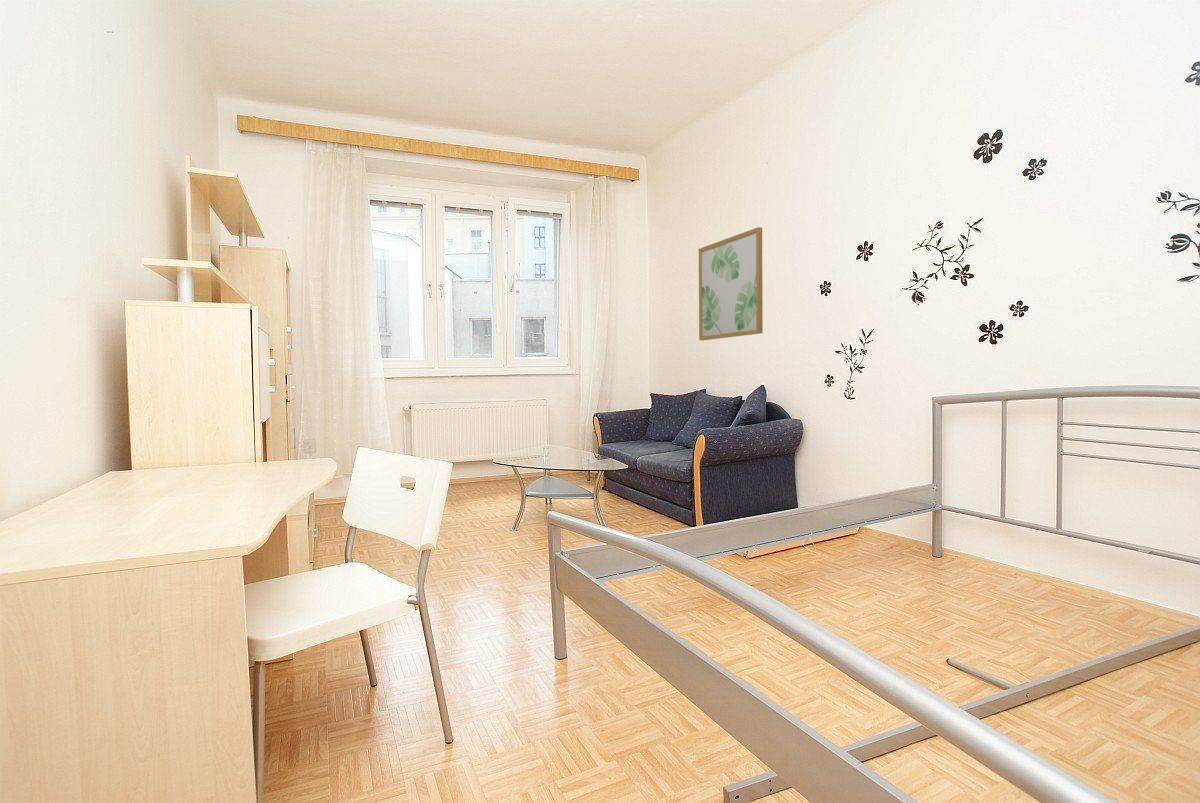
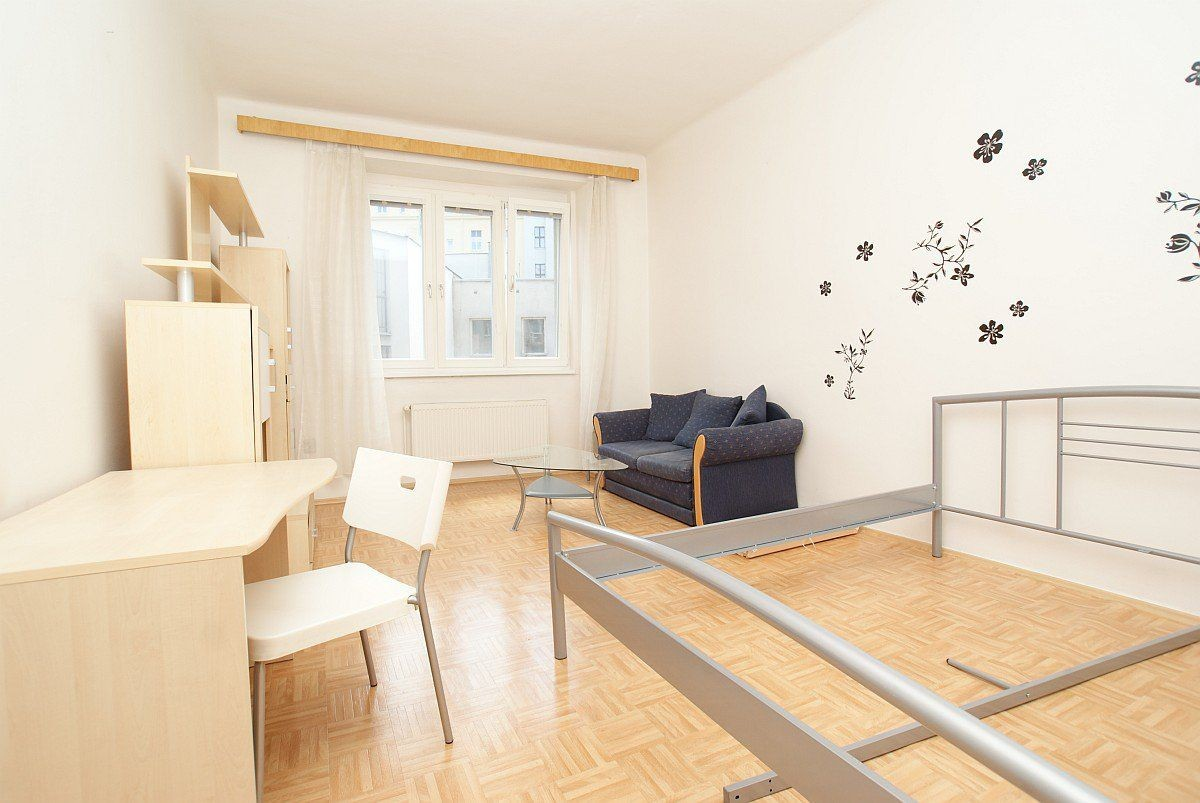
- wall art [698,226,764,341]
